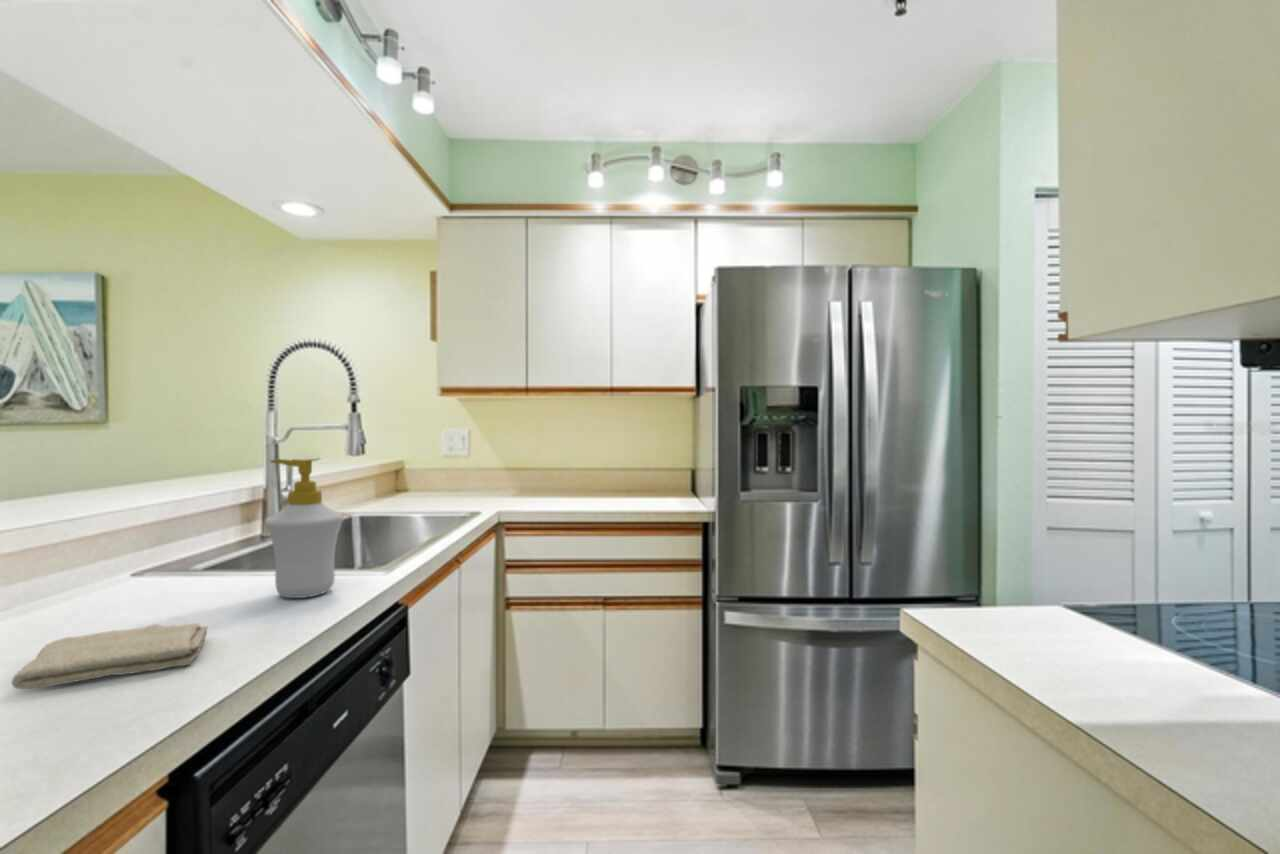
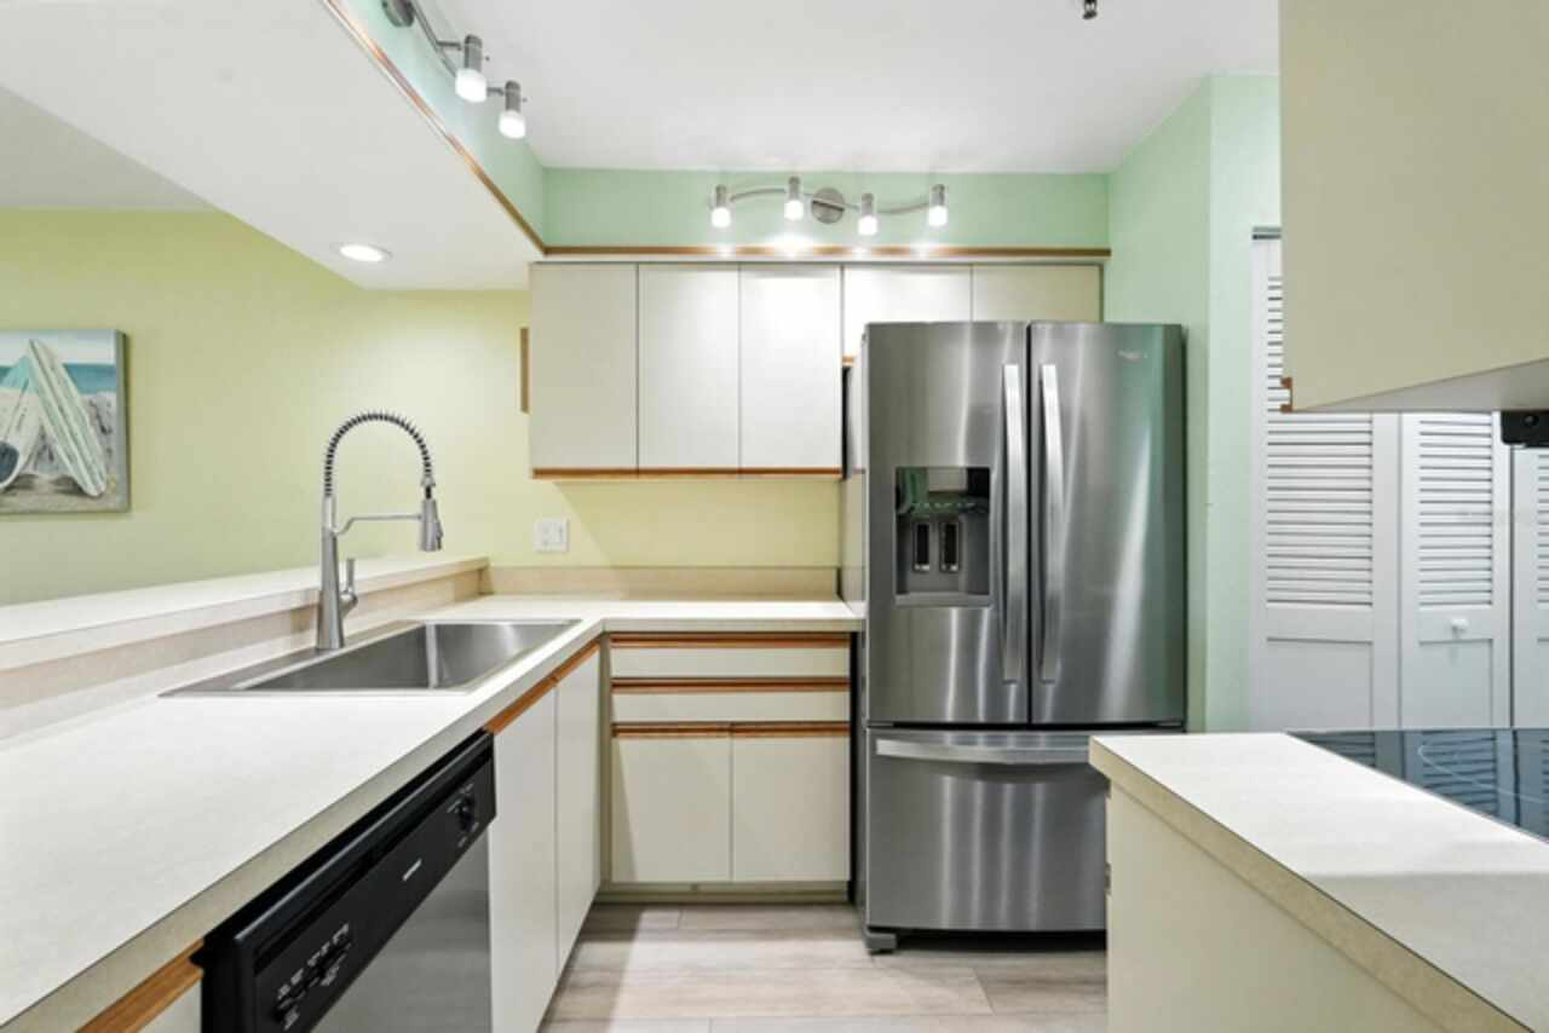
- washcloth [11,622,209,690]
- soap bottle [264,457,345,599]
